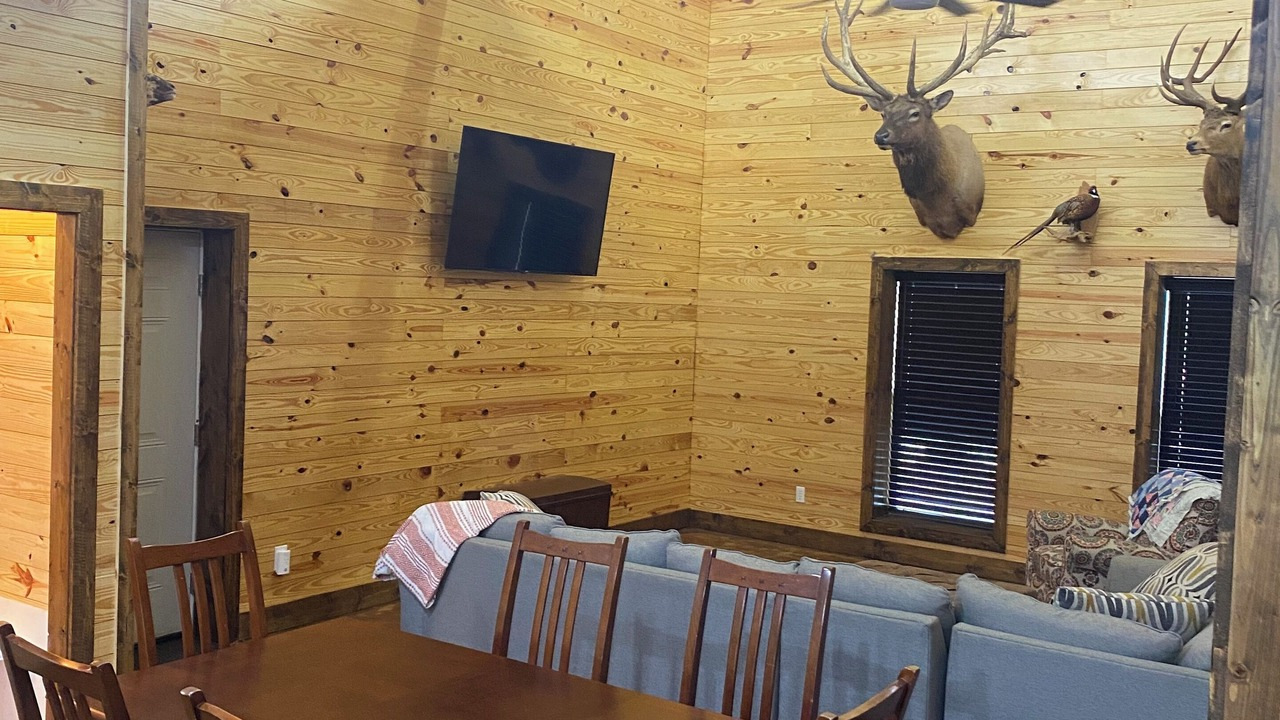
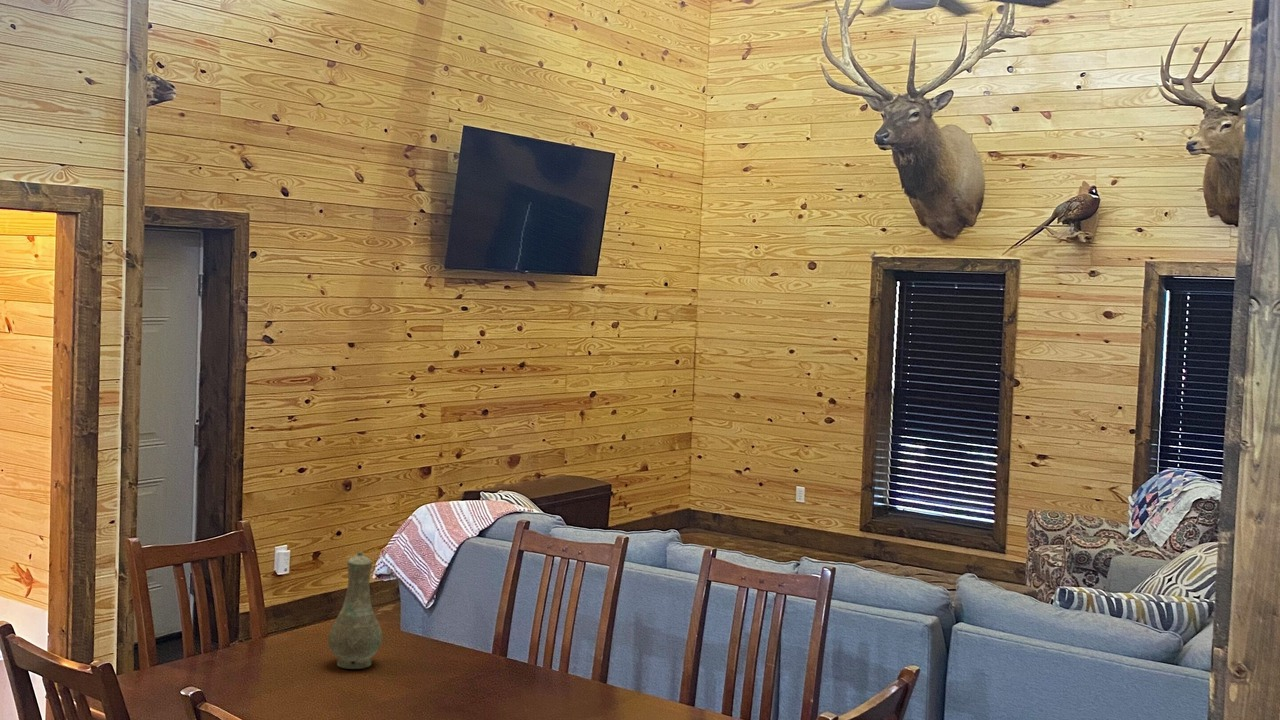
+ vase [327,550,384,670]
